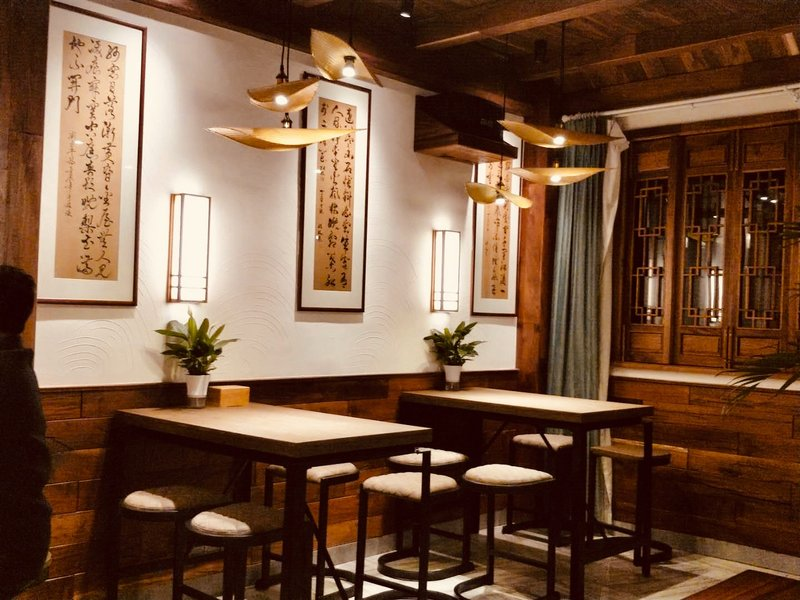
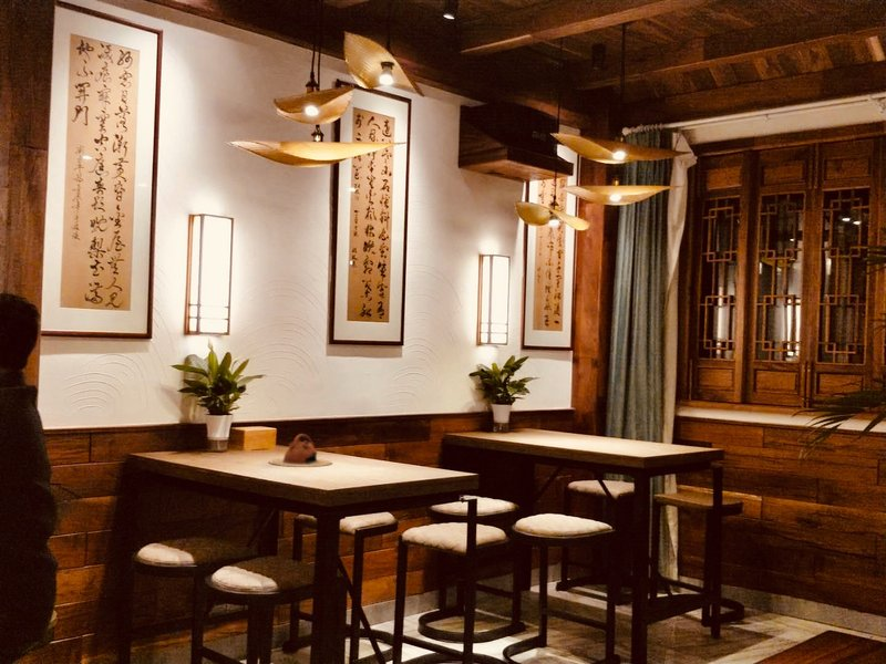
+ teapot [268,433,333,468]
